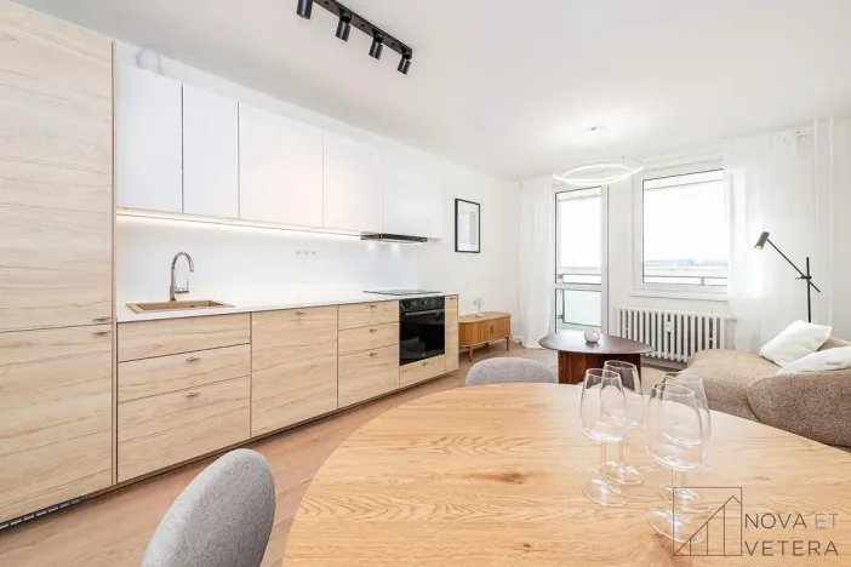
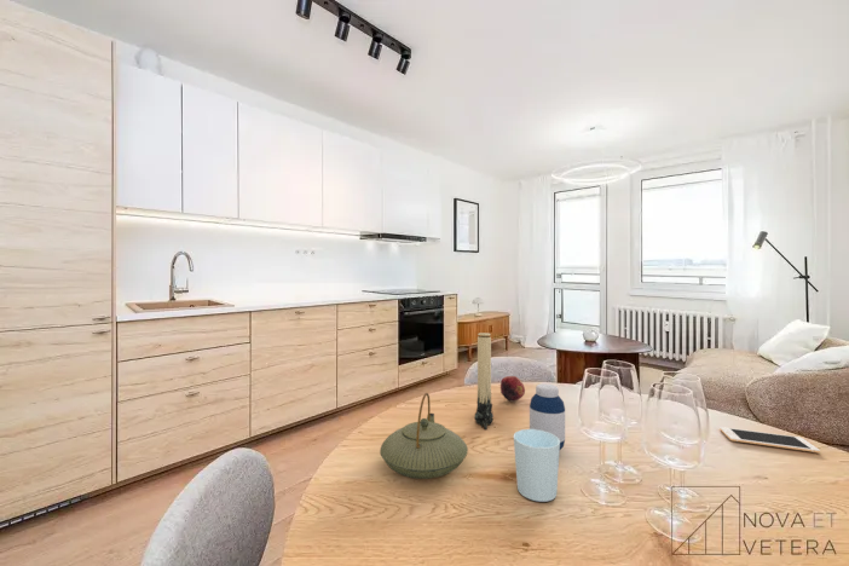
+ teapot [379,392,469,480]
+ cup [513,428,560,503]
+ medicine bottle [529,382,566,451]
+ fruit [499,375,526,403]
+ cell phone [718,426,821,454]
+ candle [473,331,495,431]
